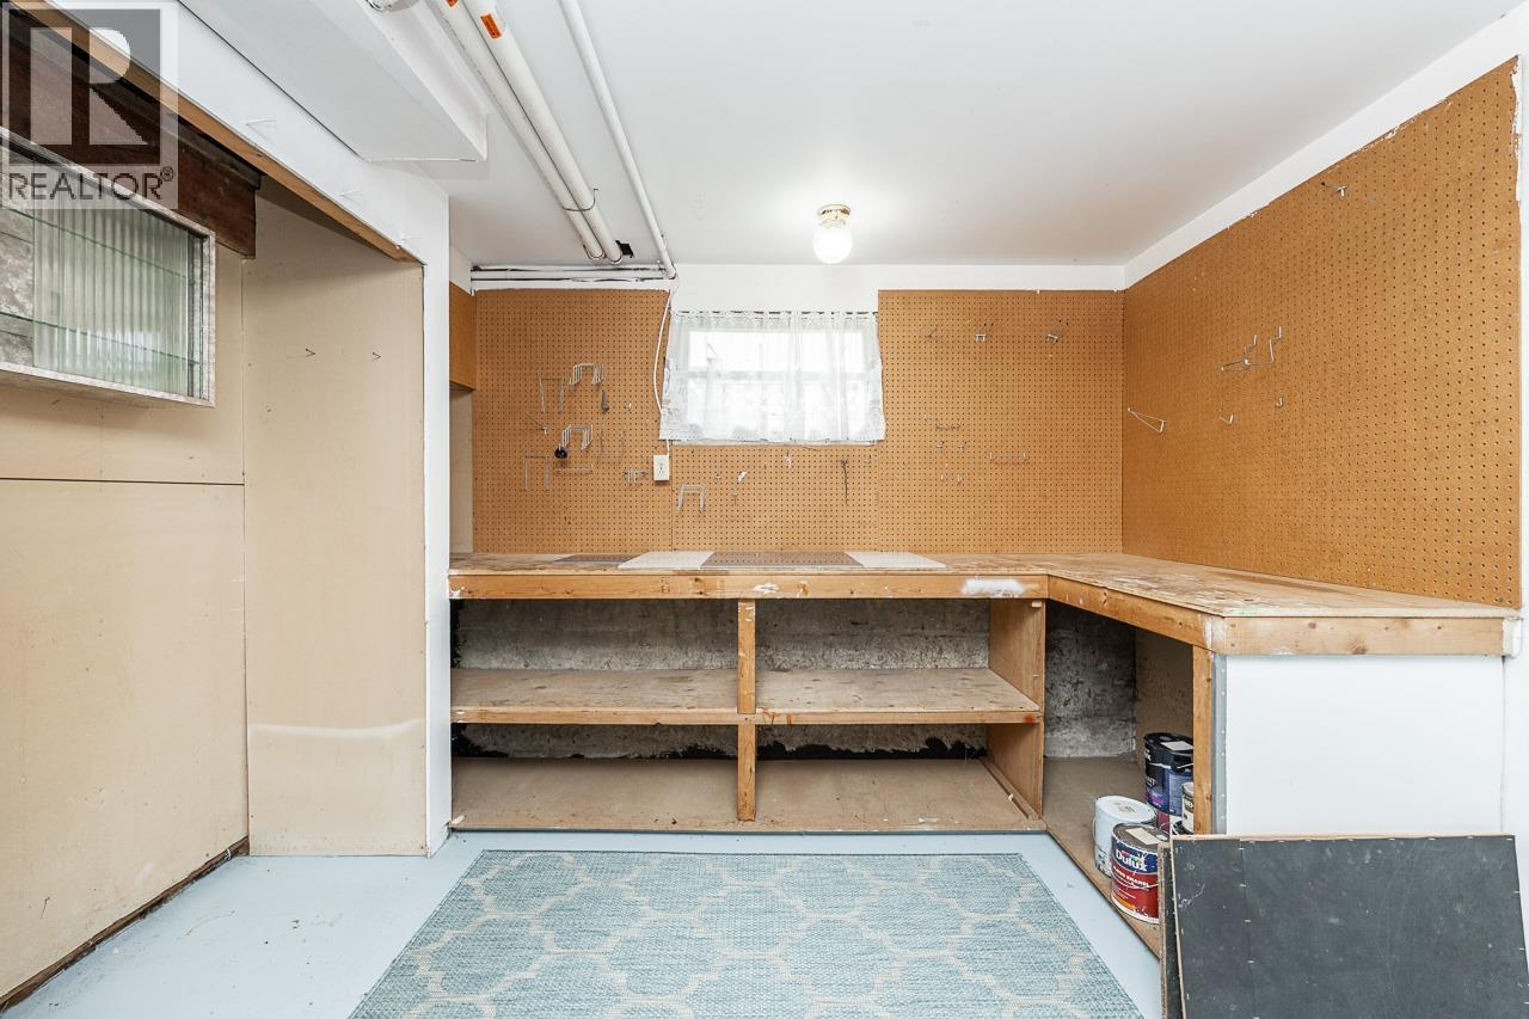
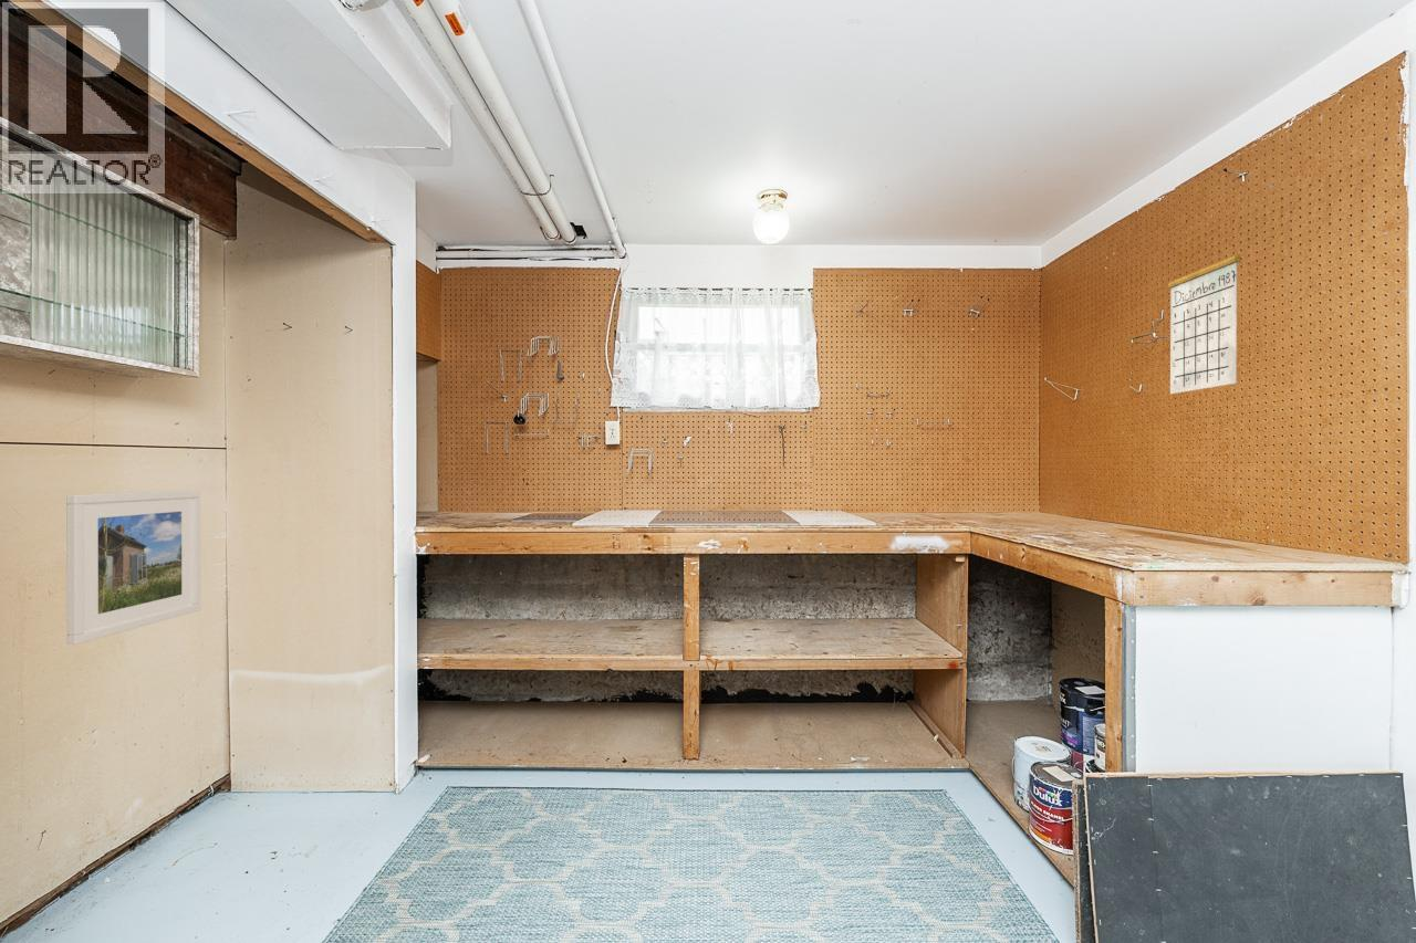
+ calendar [1167,240,1242,395]
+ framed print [65,489,201,646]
